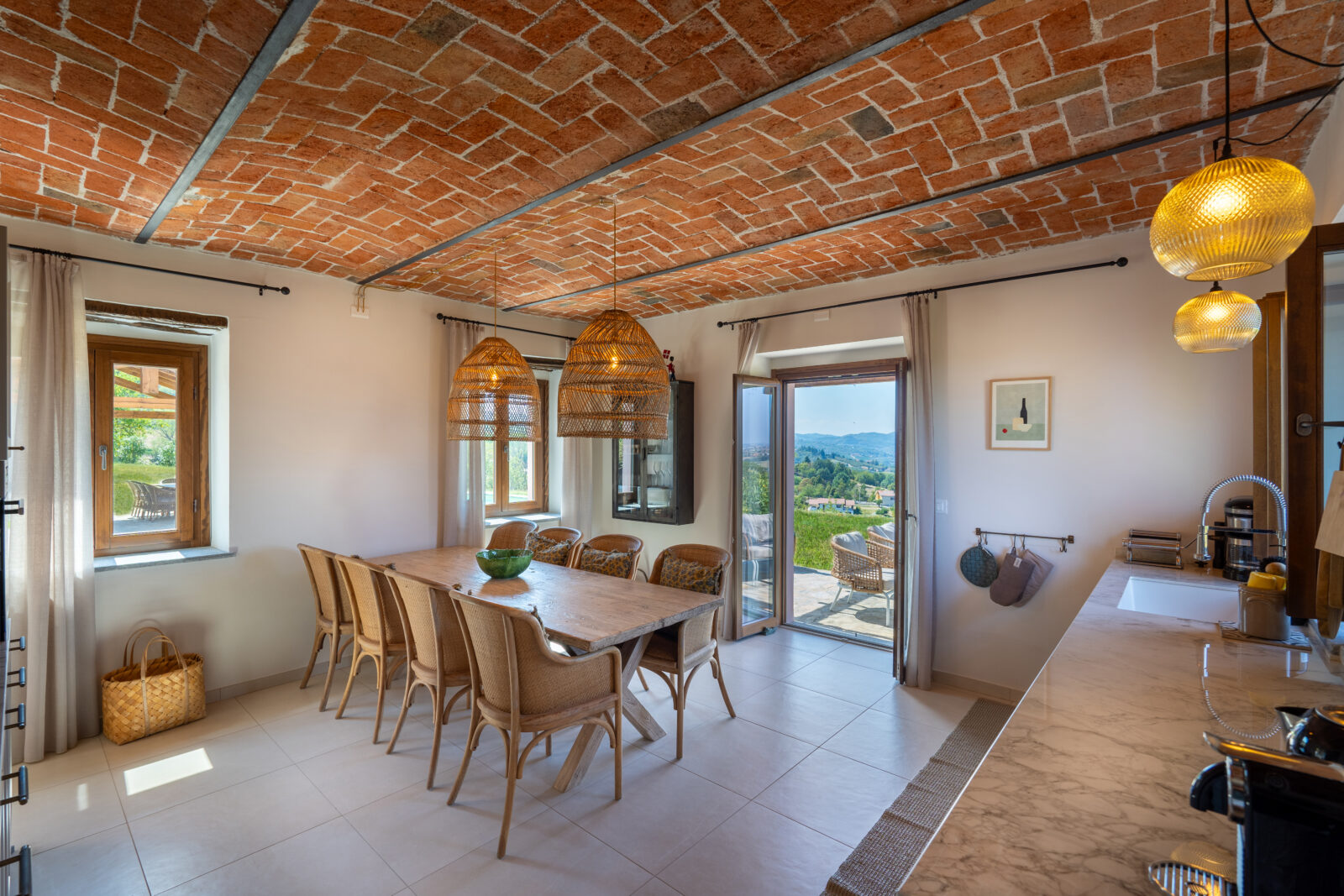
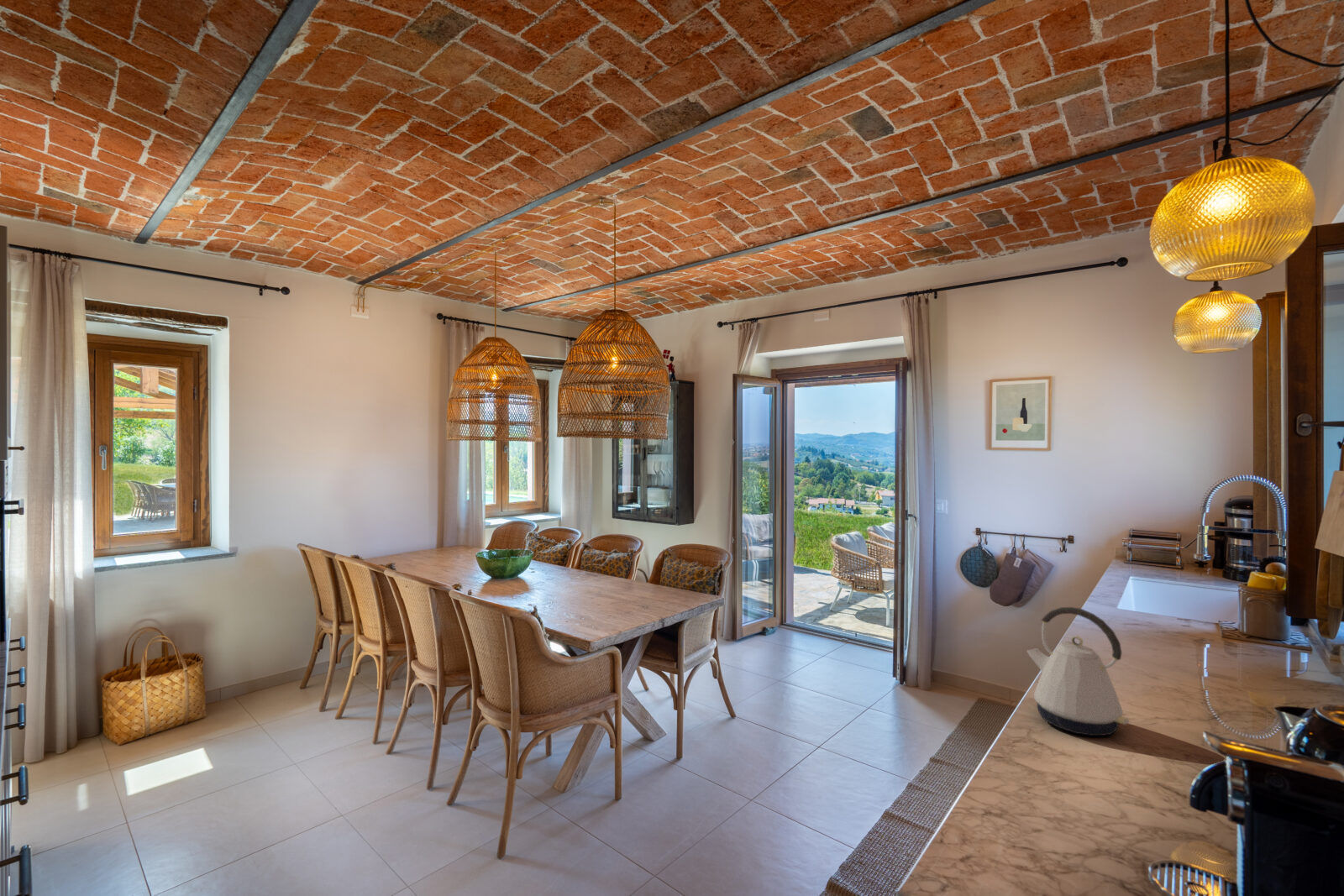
+ kettle [1026,606,1130,736]
